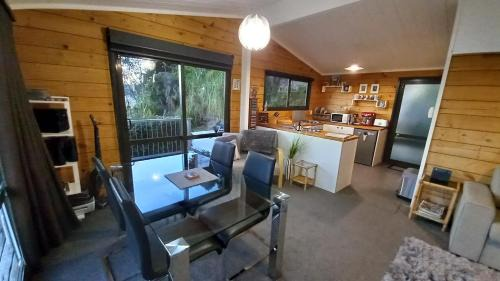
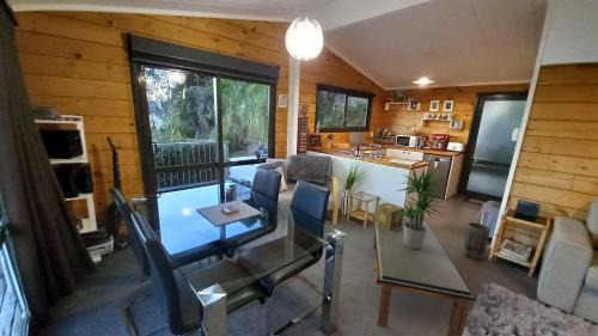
+ basket [463,221,492,262]
+ decorative box [372,202,405,231]
+ coffee table [372,214,477,336]
+ potted plant [396,166,447,249]
